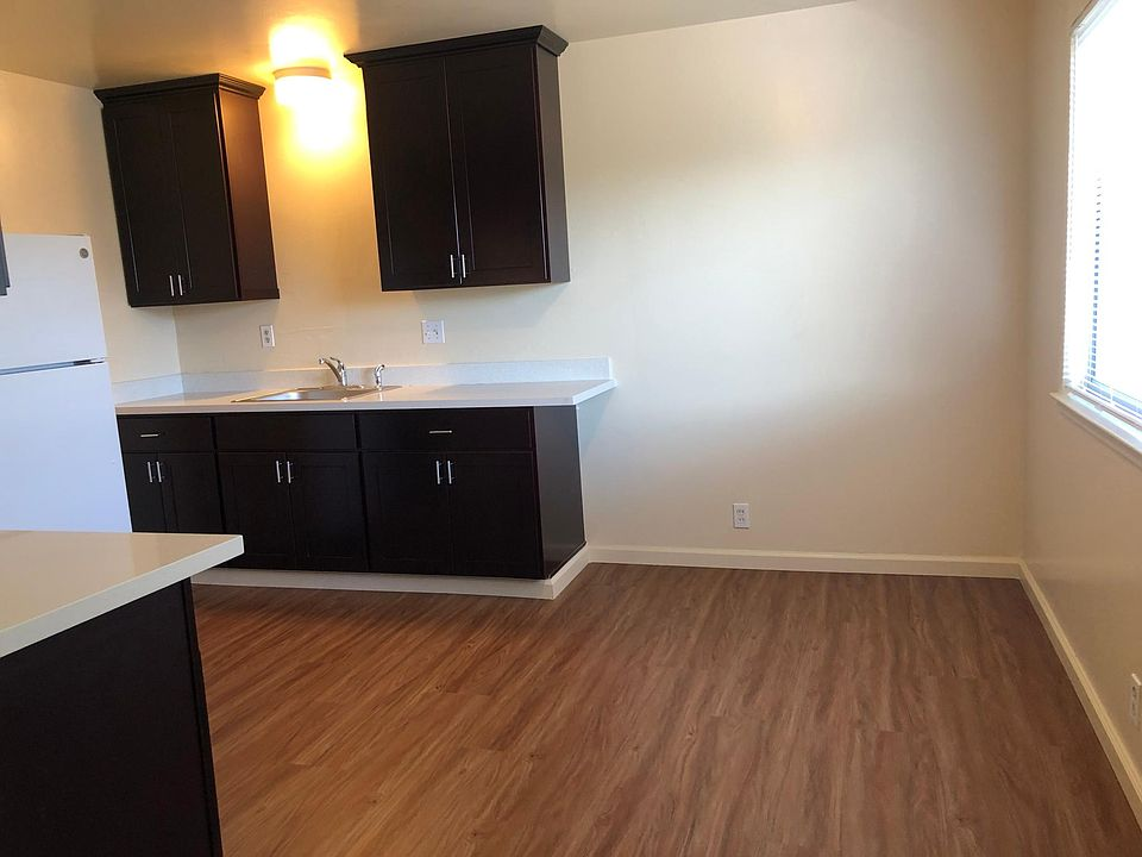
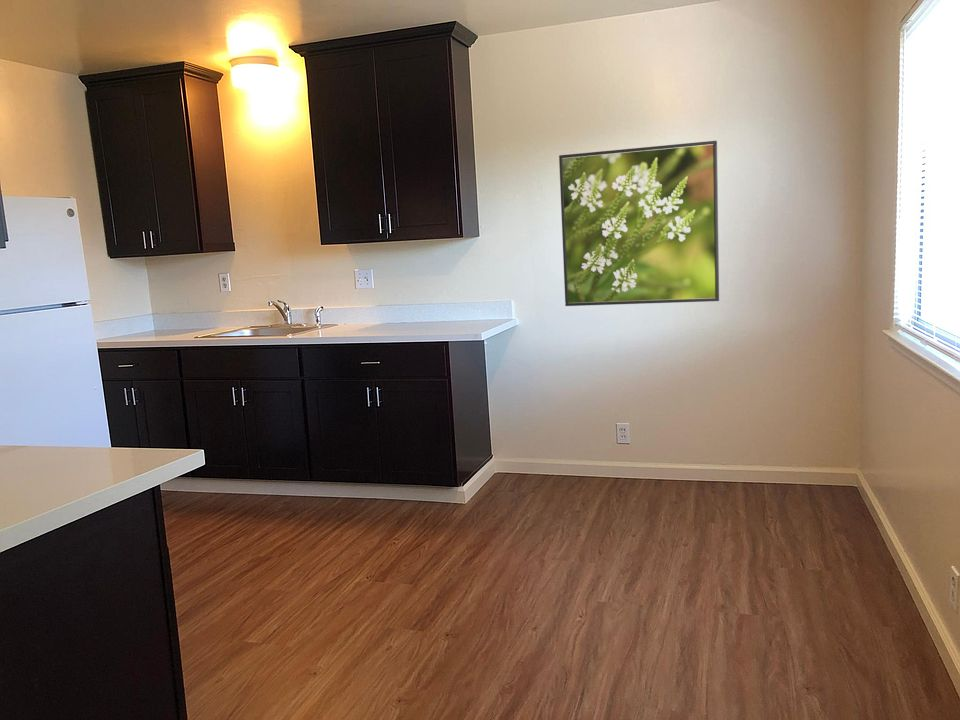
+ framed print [558,140,720,307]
